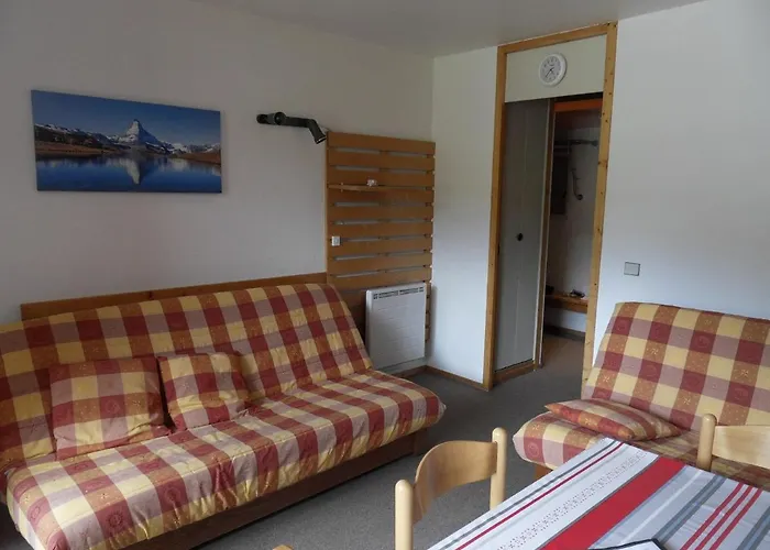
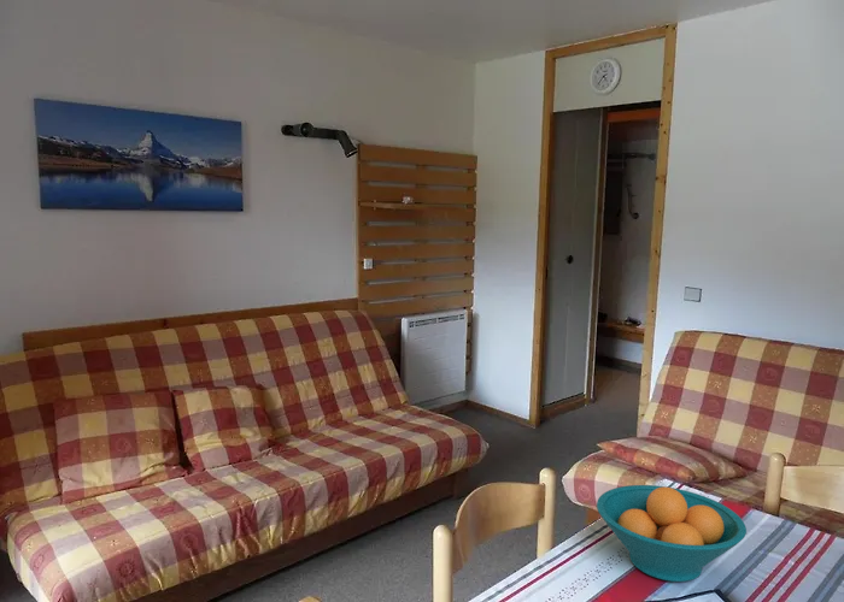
+ fruit bowl [596,484,748,583]
